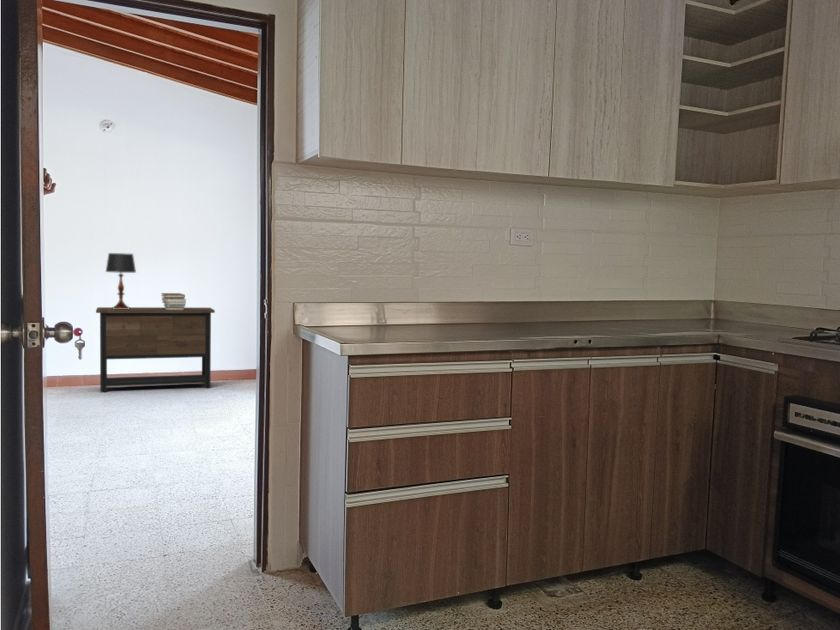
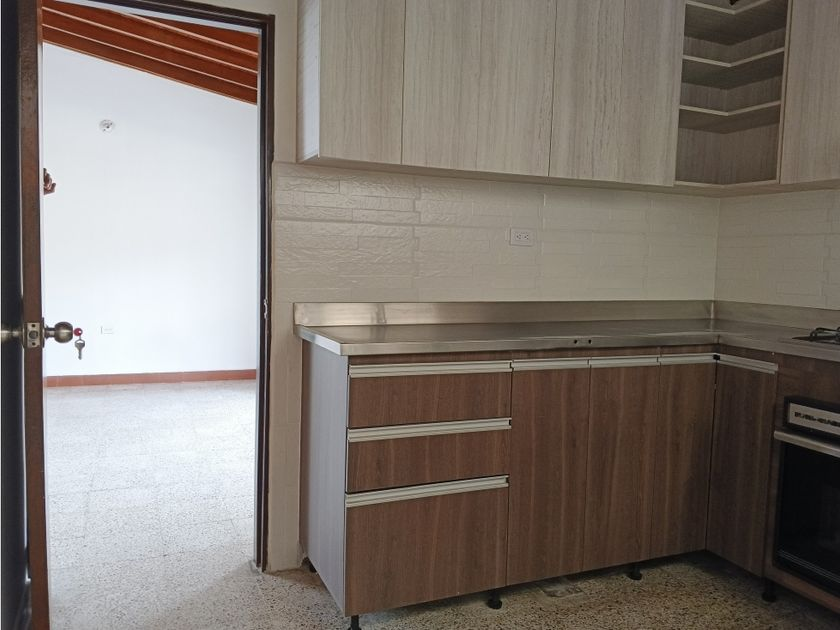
- book stack [160,292,187,310]
- table lamp [105,252,137,309]
- dresser [95,306,216,393]
